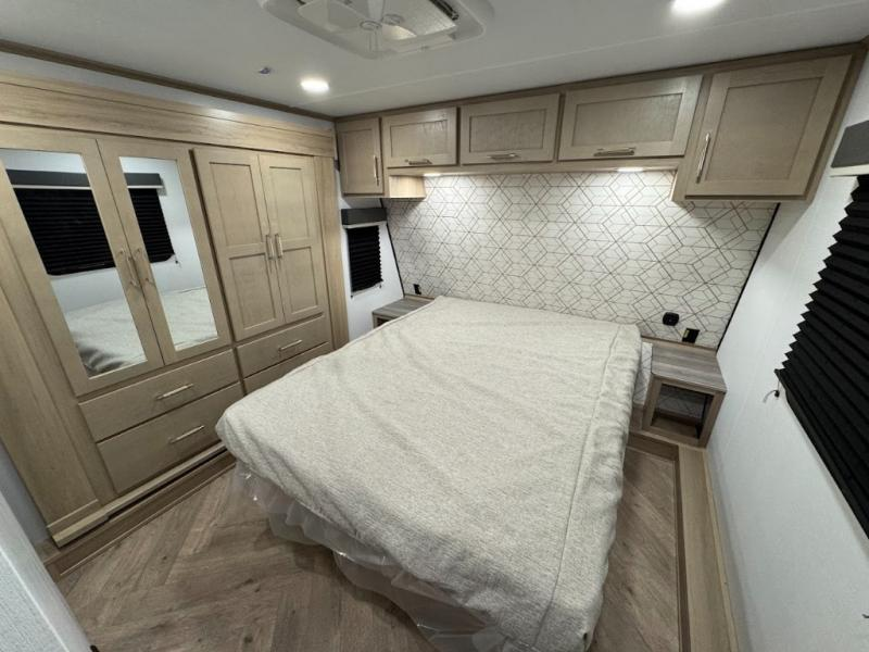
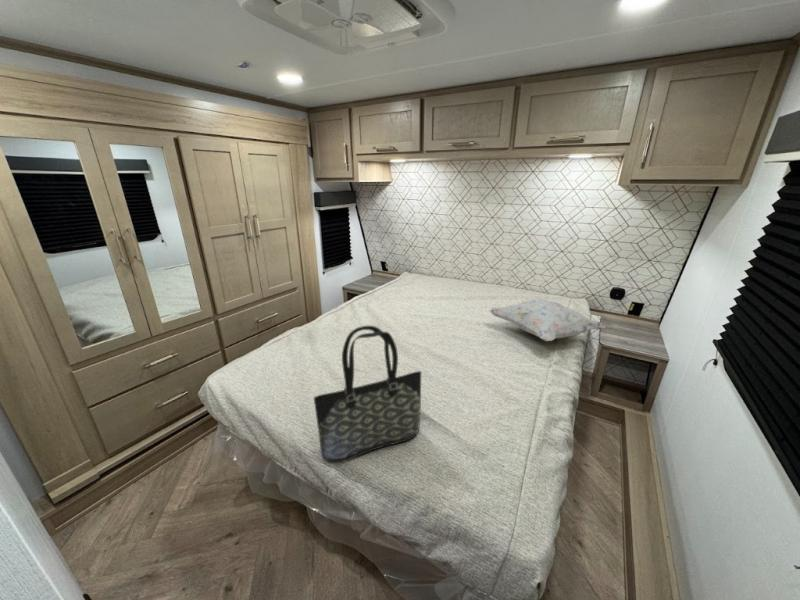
+ tote bag [313,325,422,464]
+ decorative pillow [488,298,607,342]
